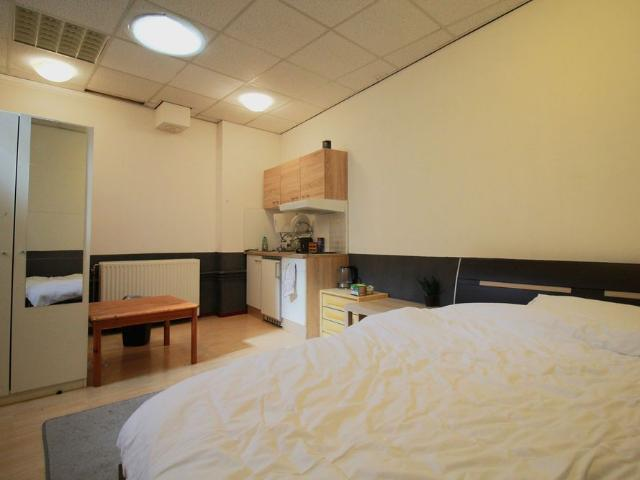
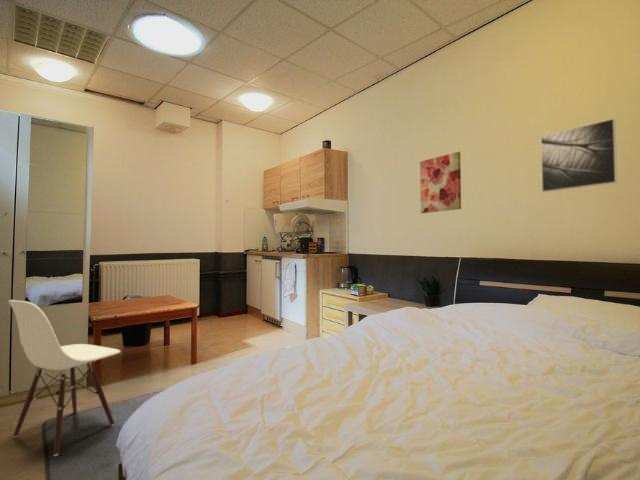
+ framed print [540,117,618,193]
+ chair [7,299,122,457]
+ wall art [419,151,462,214]
